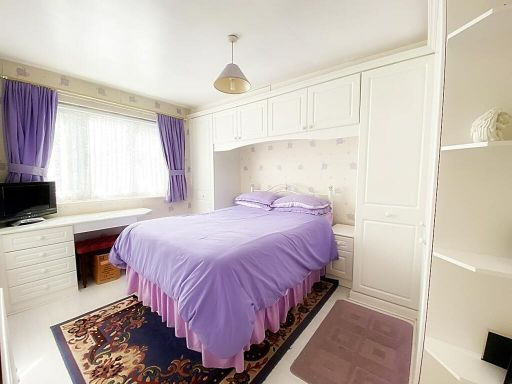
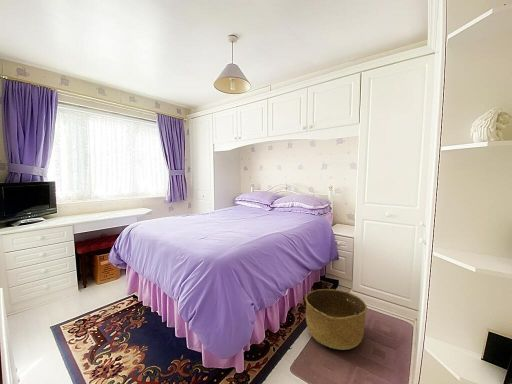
+ basket [305,288,368,351]
